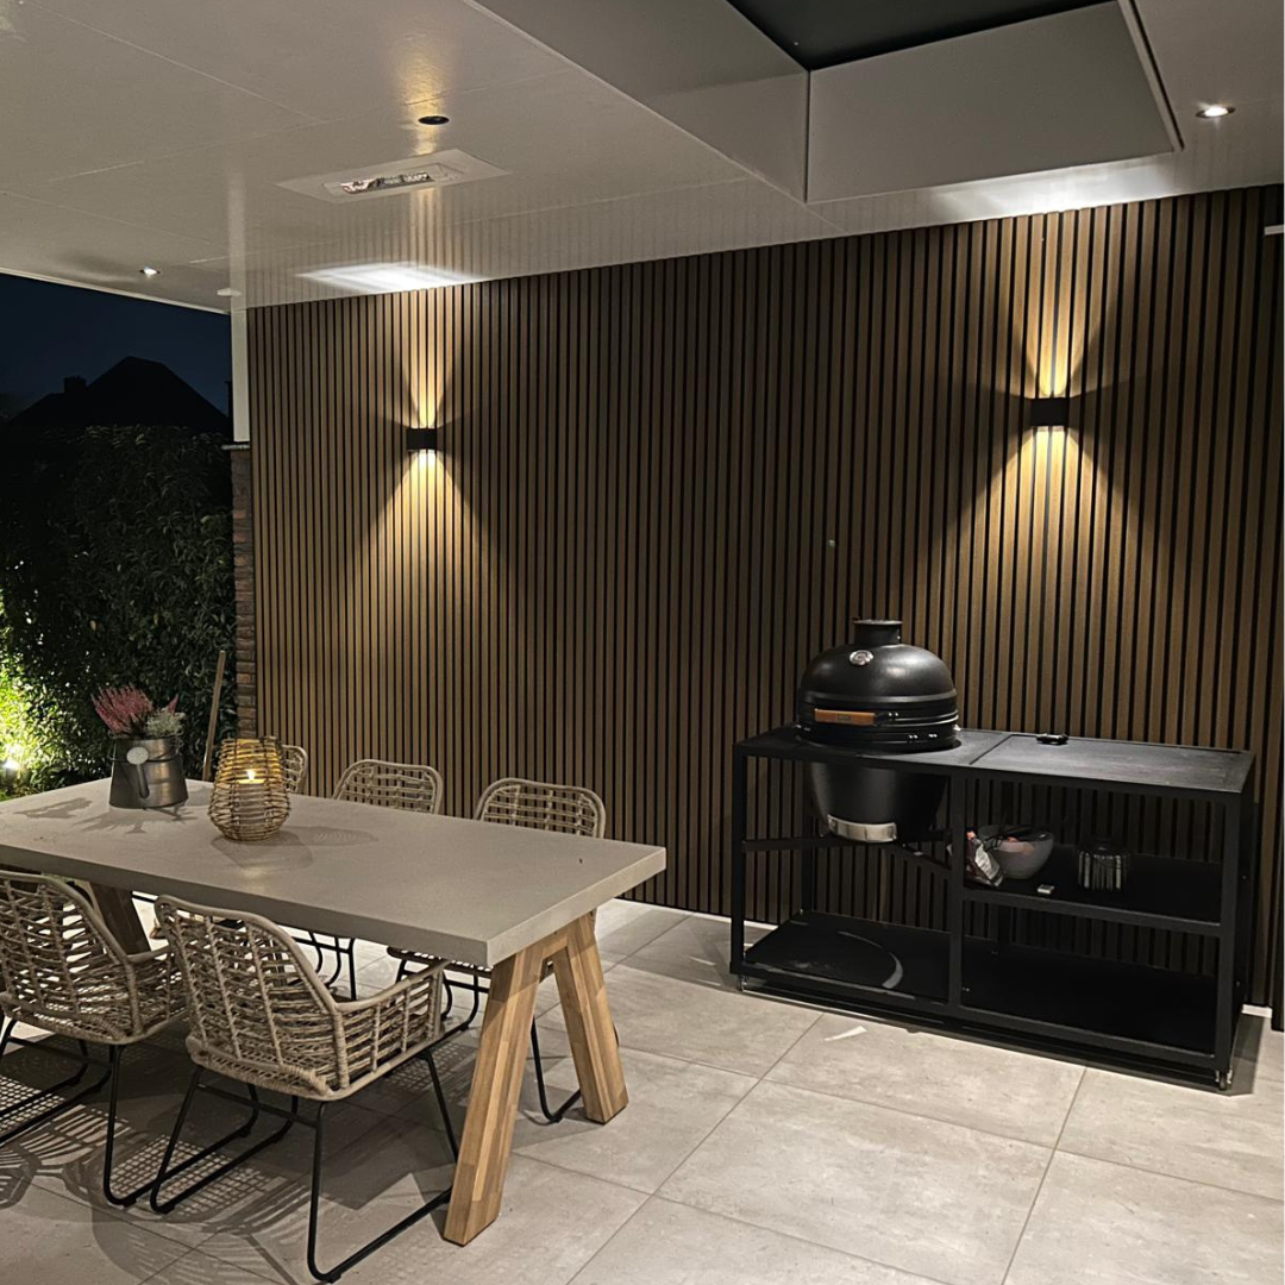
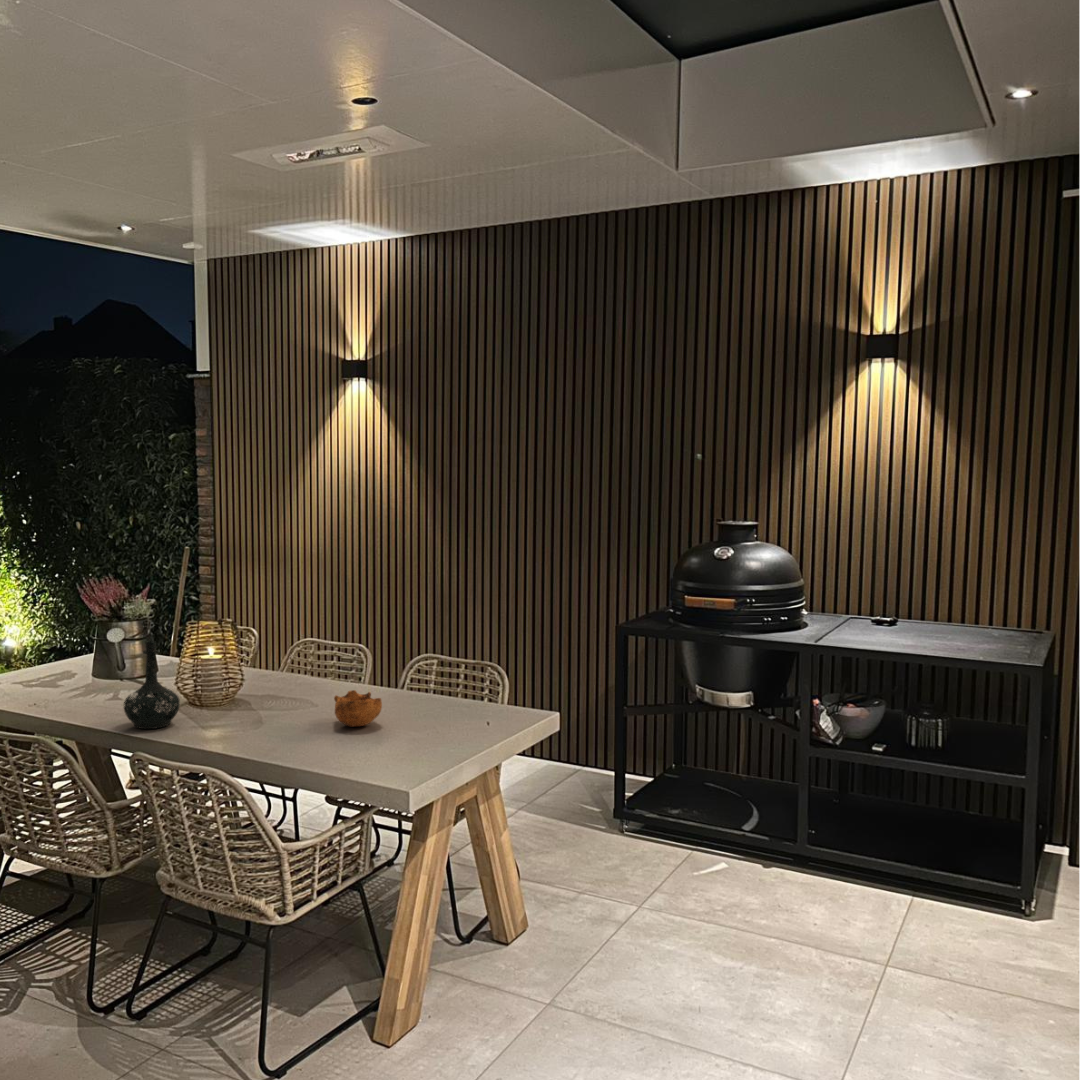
+ bottle [122,640,181,730]
+ bowl [333,689,383,728]
